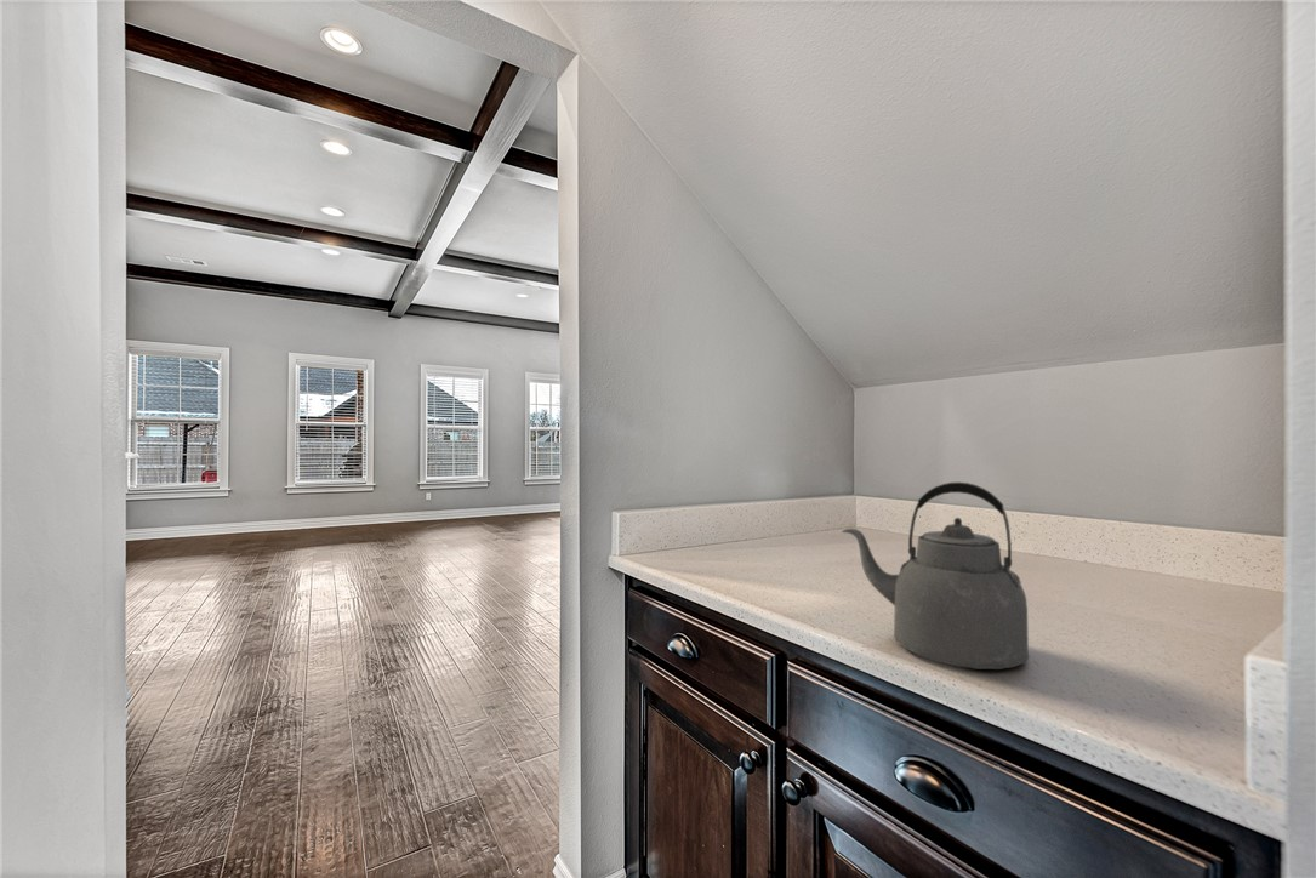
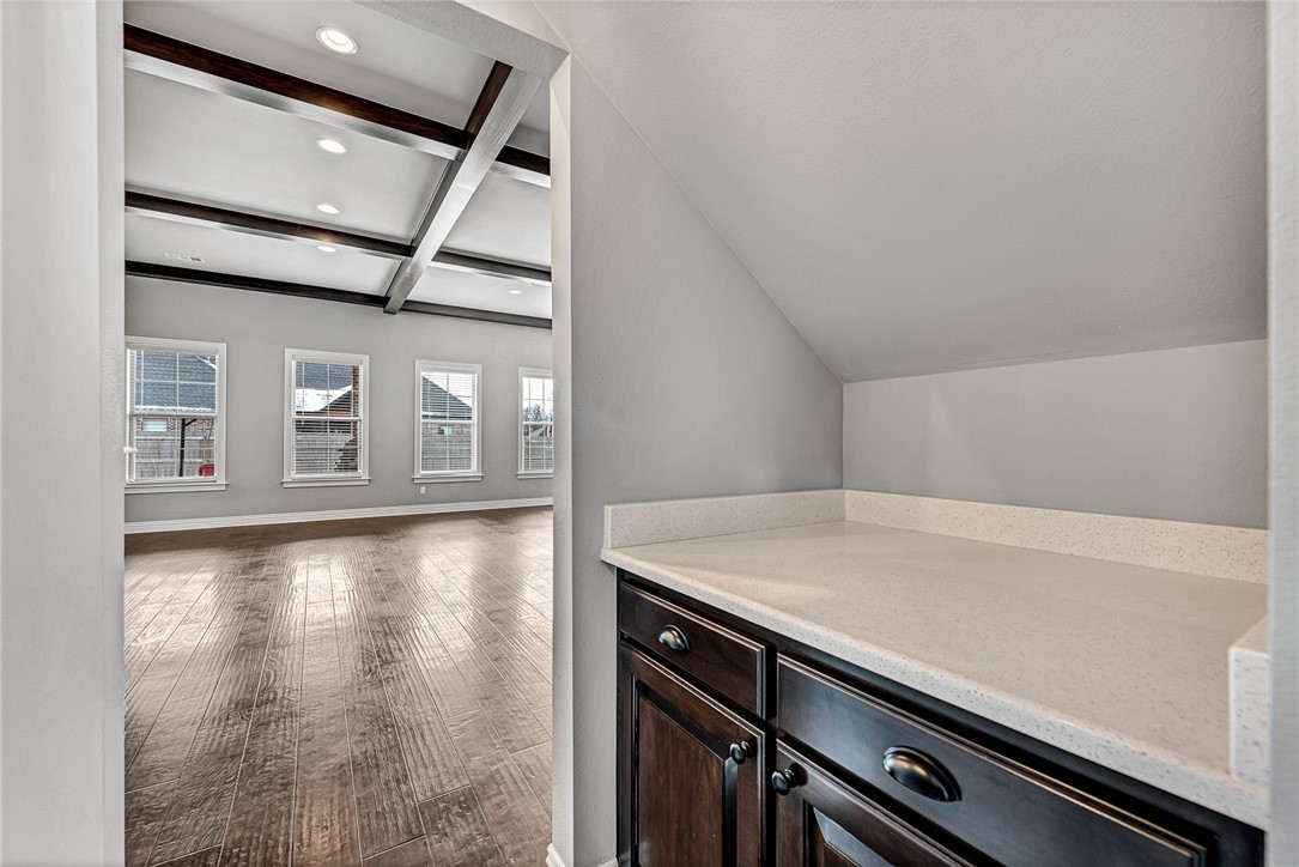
- kettle [841,481,1030,671]
